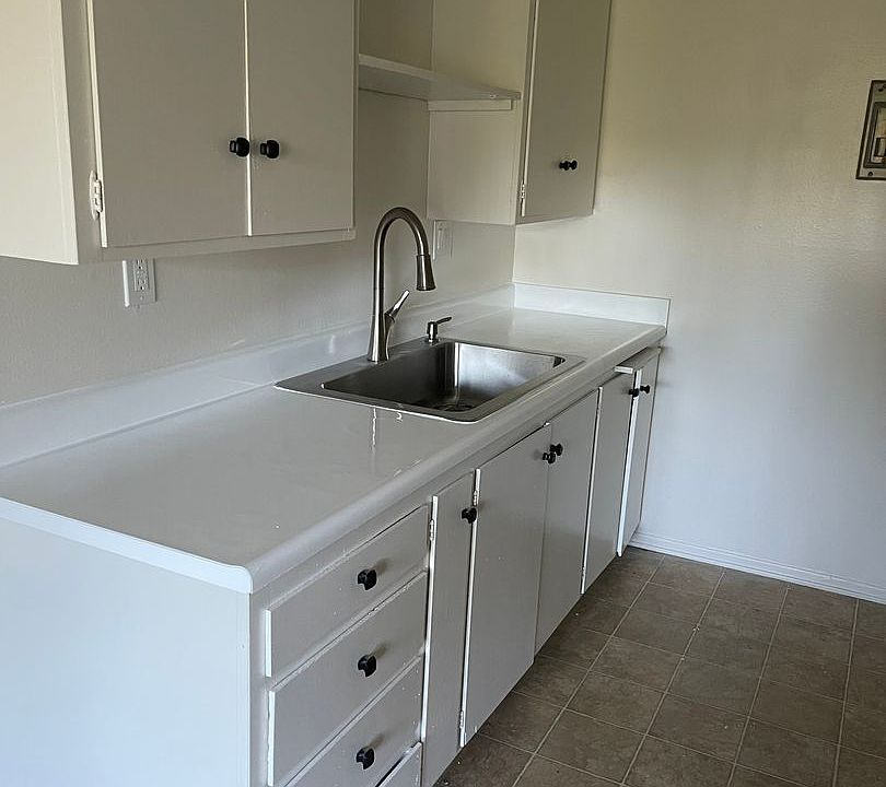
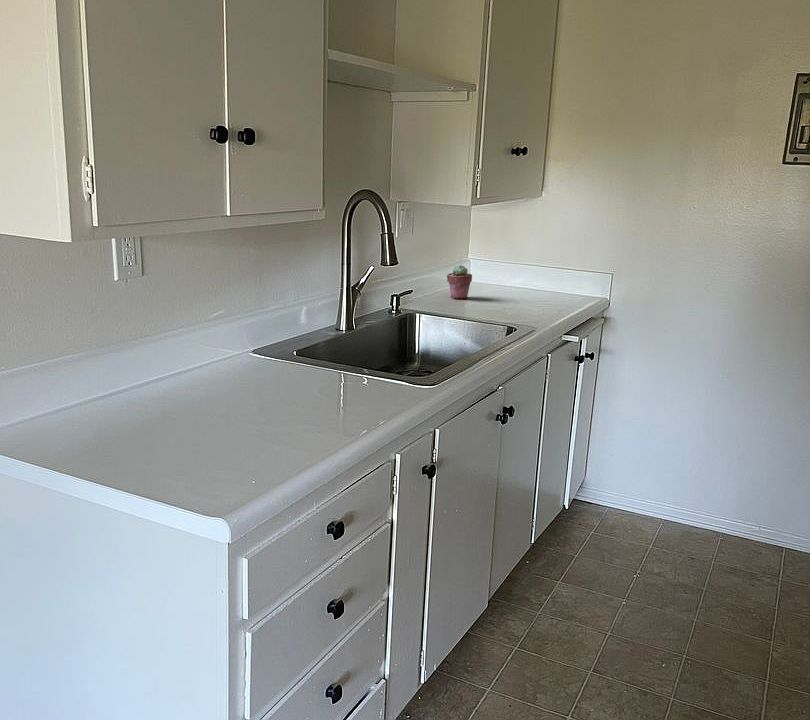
+ potted succulent [446,264,473,300]
